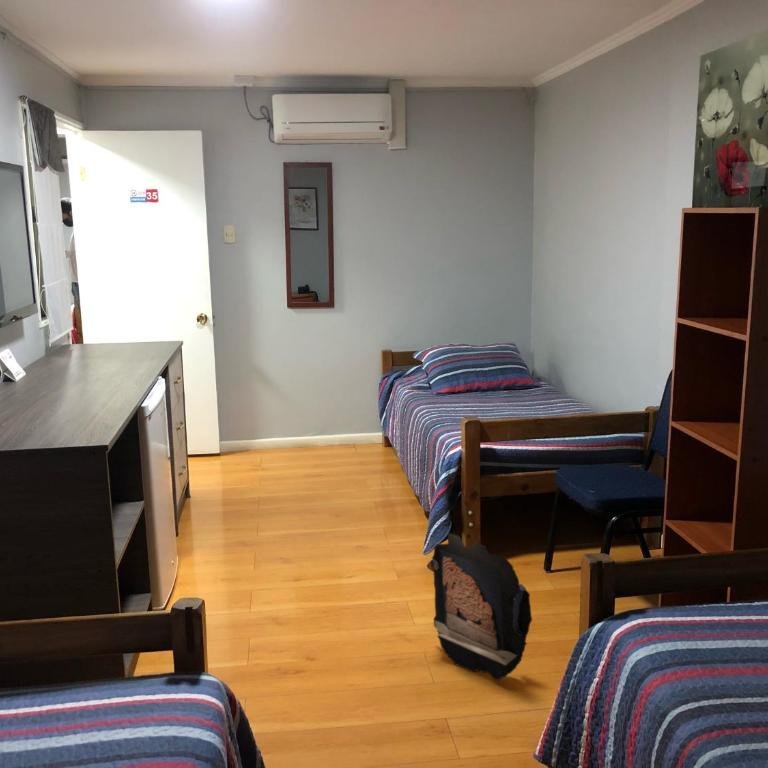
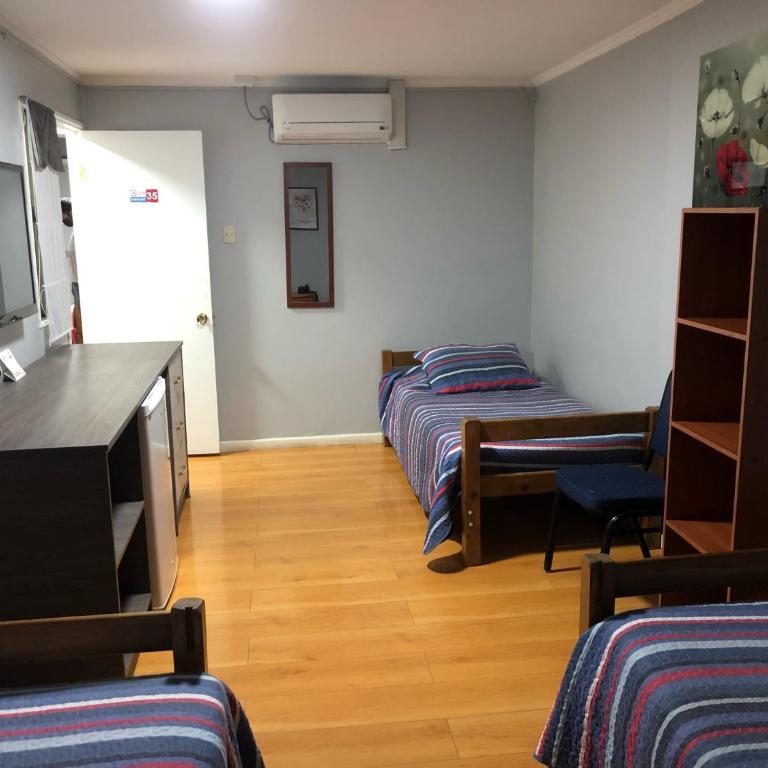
- backpack [429,532,533,682]
